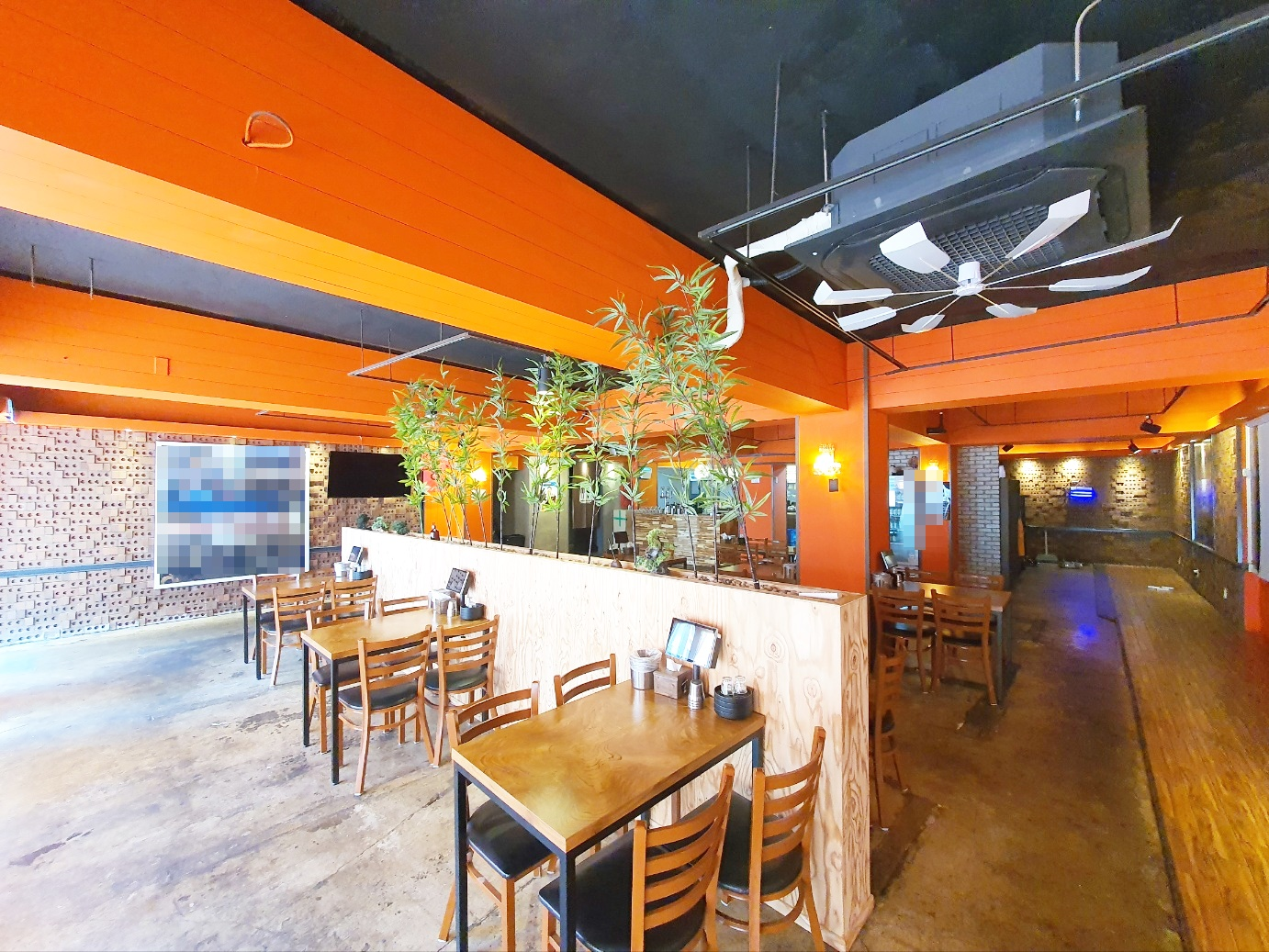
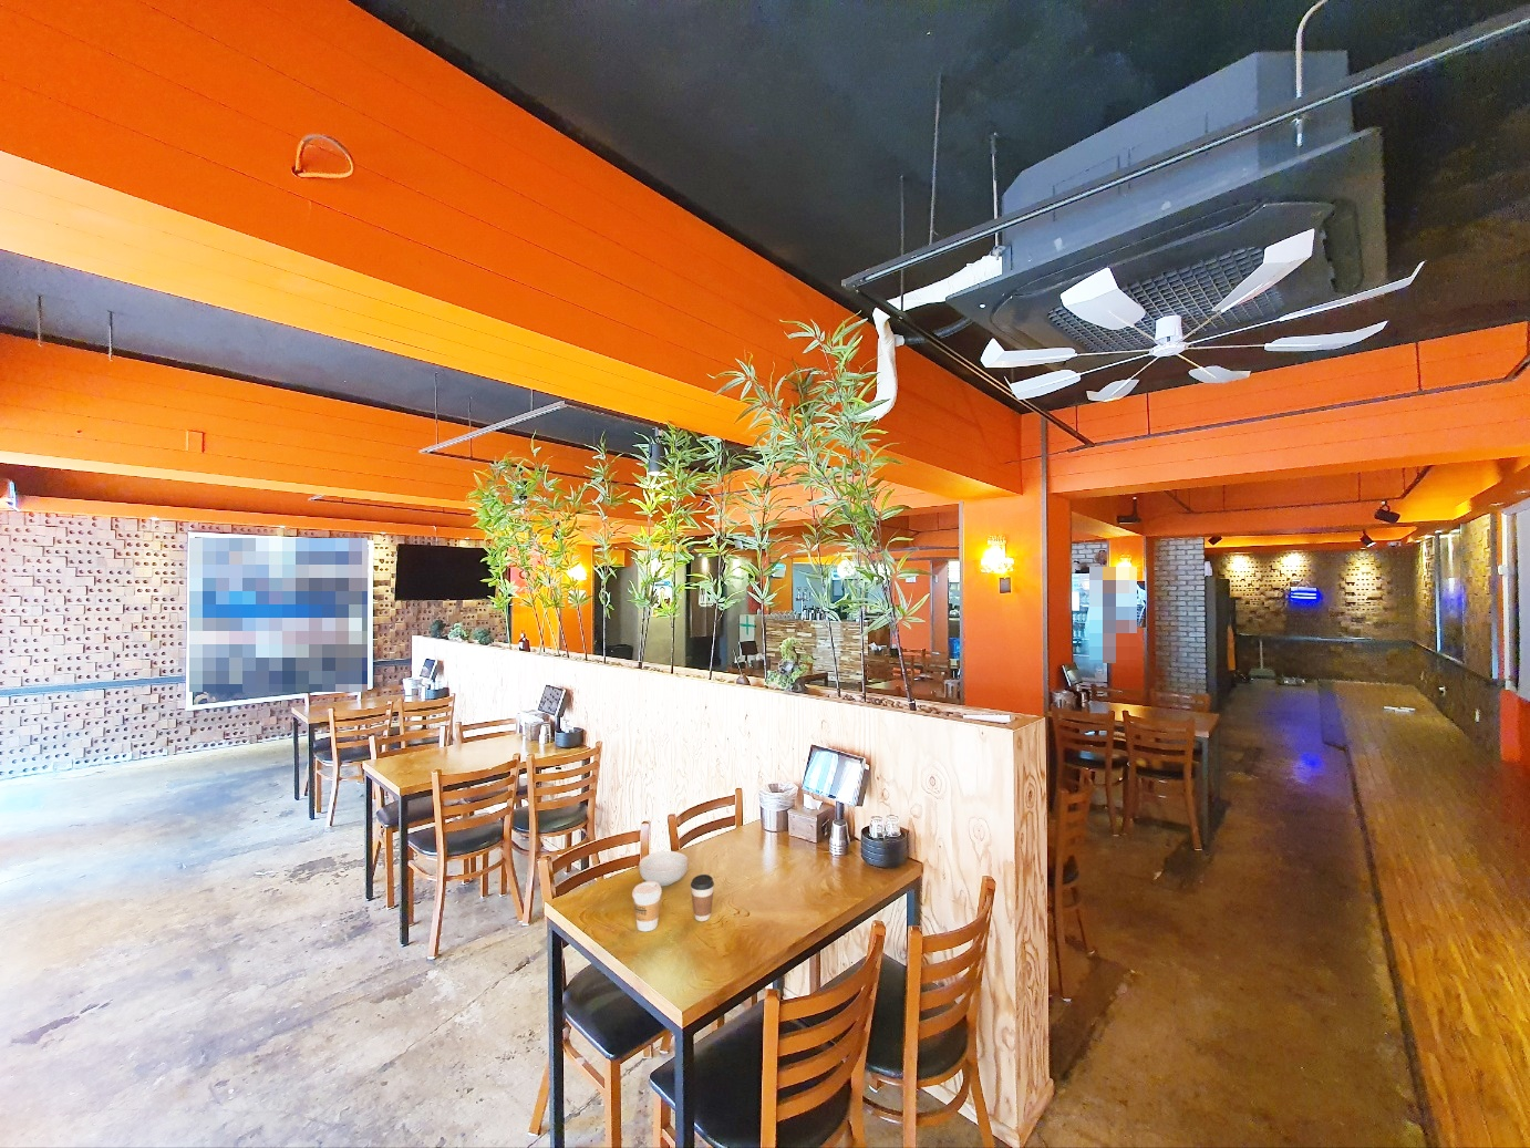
+ cereal bowl [638,850,688,886]
+ coffee cup [631,882,663,932]
+ coffee cup [690,873,715,922]
